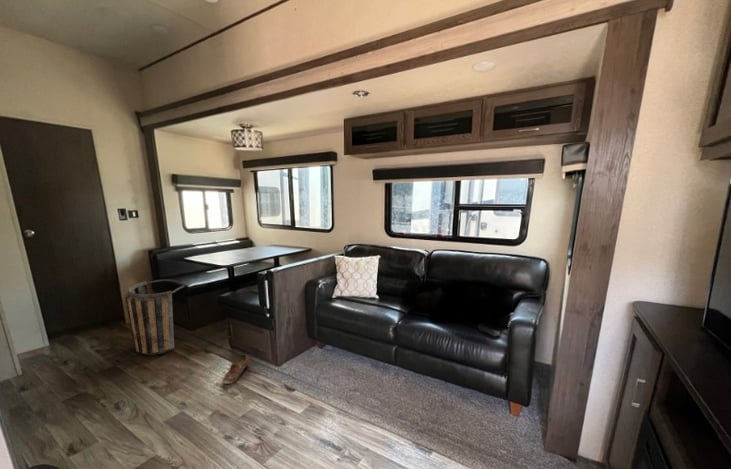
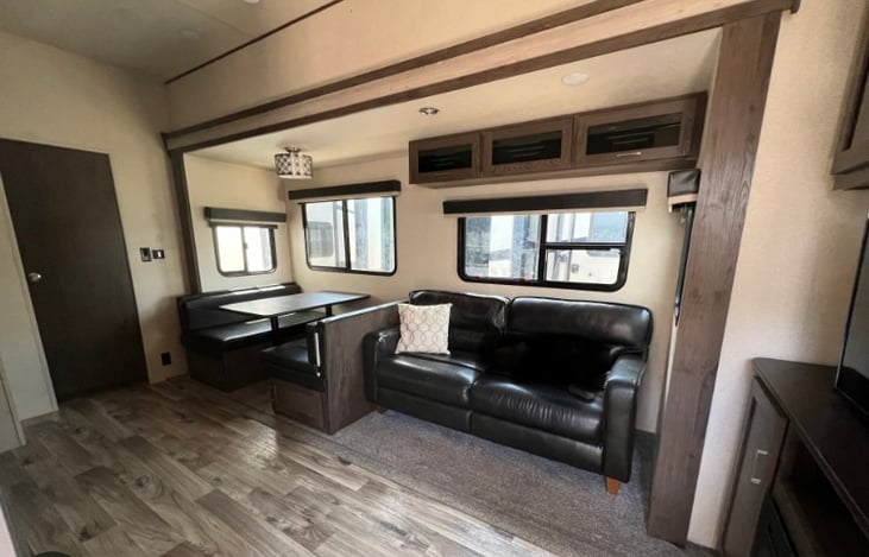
- basket [123,278,186,356]
- shoe [221,353,250,385]
